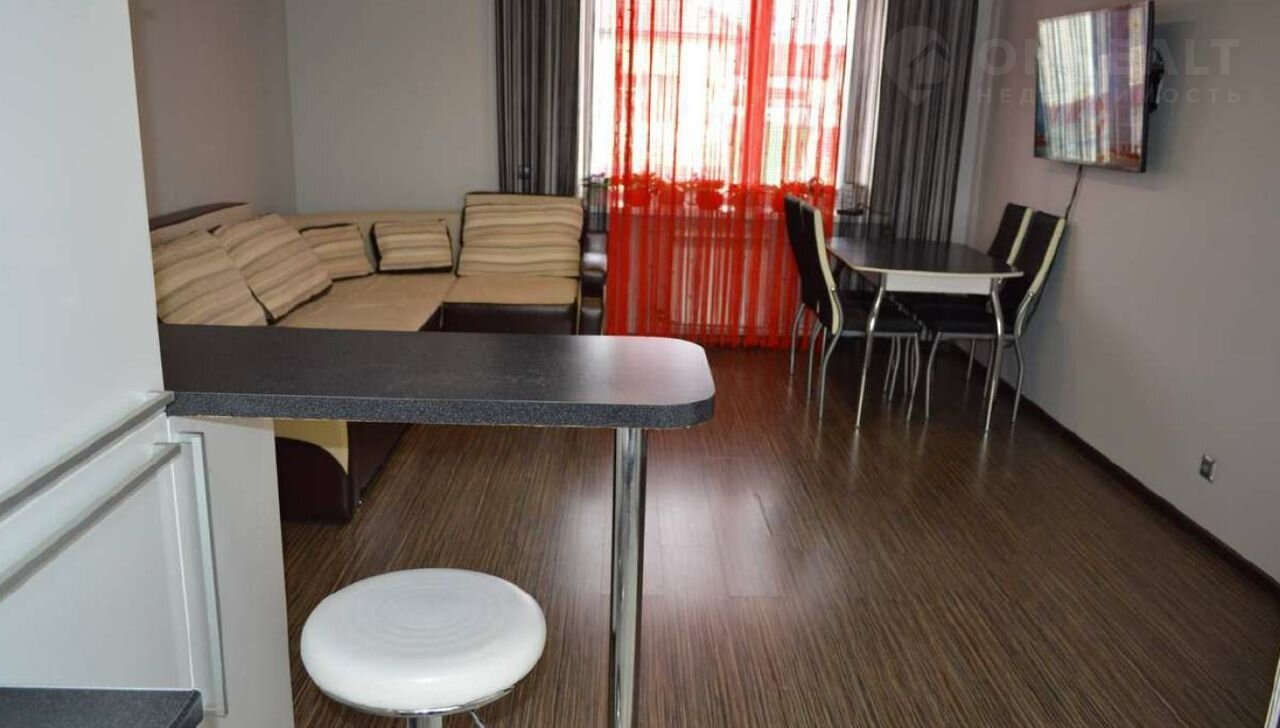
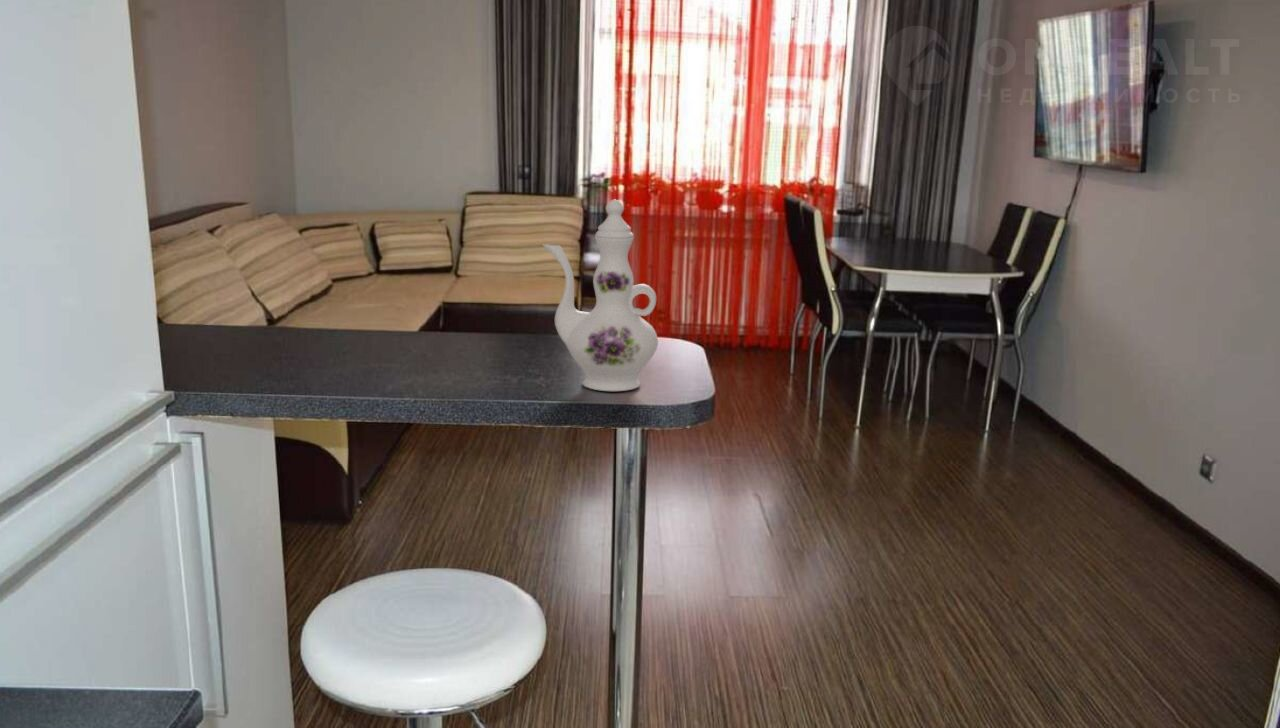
+ chinaware [542,199,659,392]
